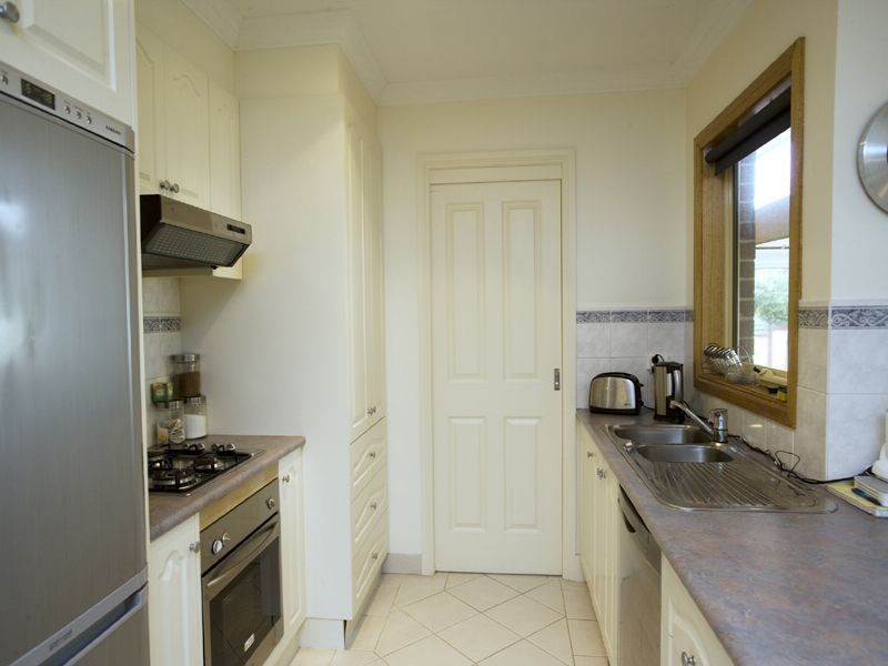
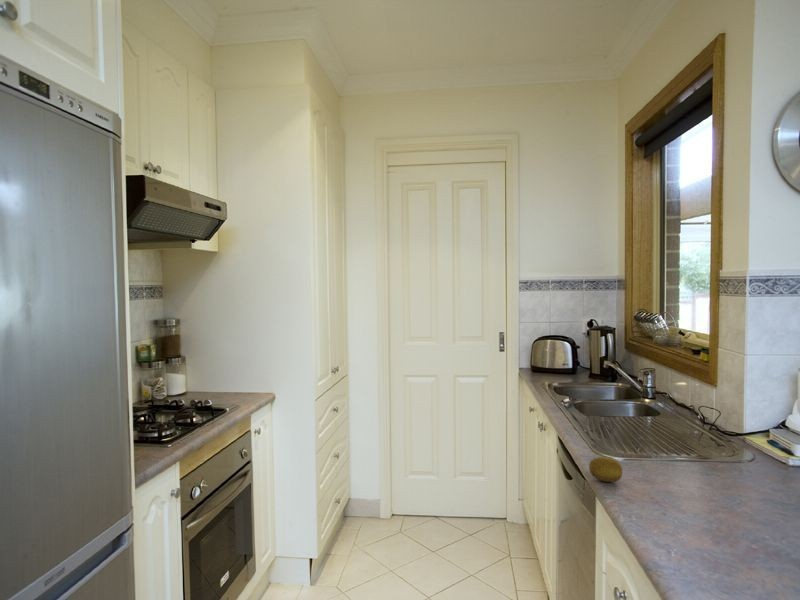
+ fruit [588,456,623,483]
